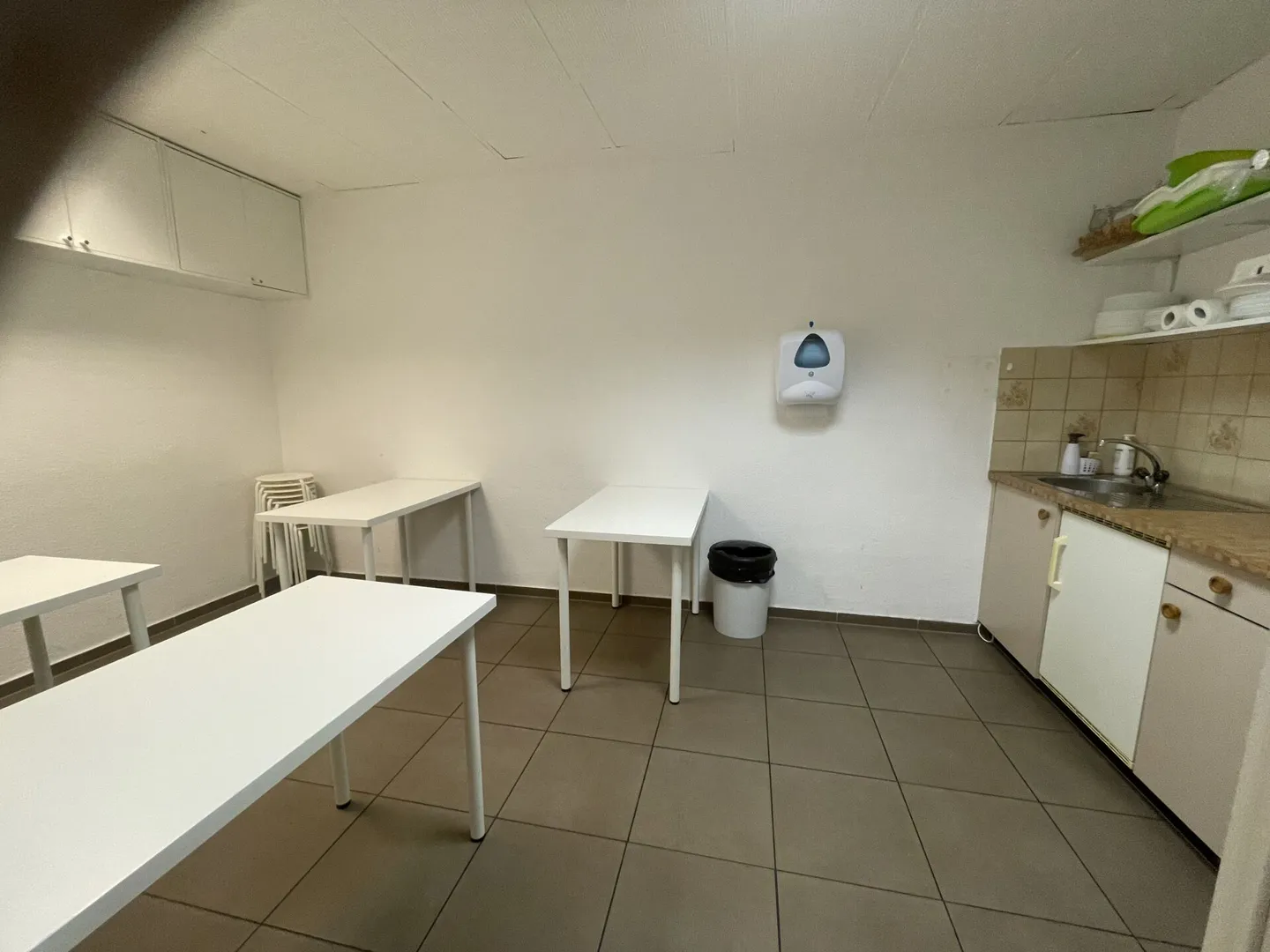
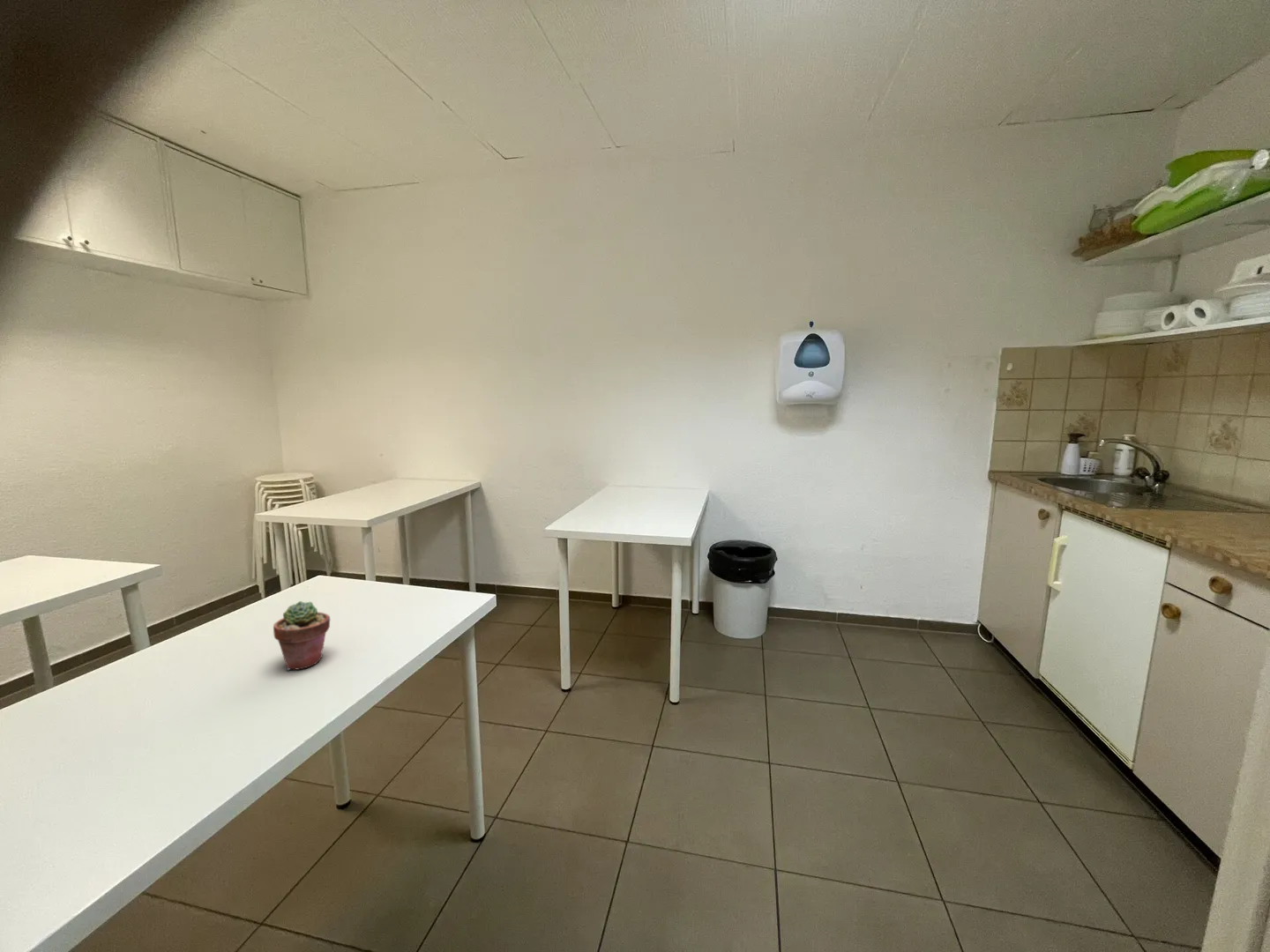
+ potted succulent [273,600,331,671]
